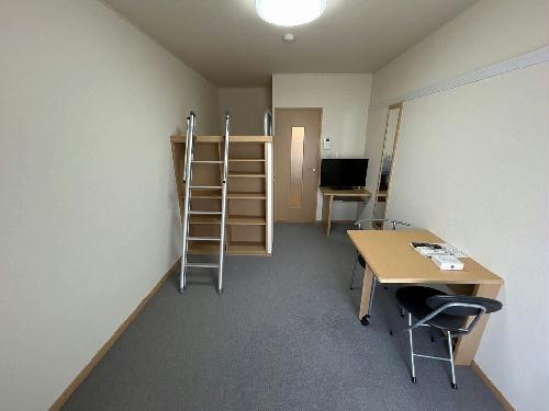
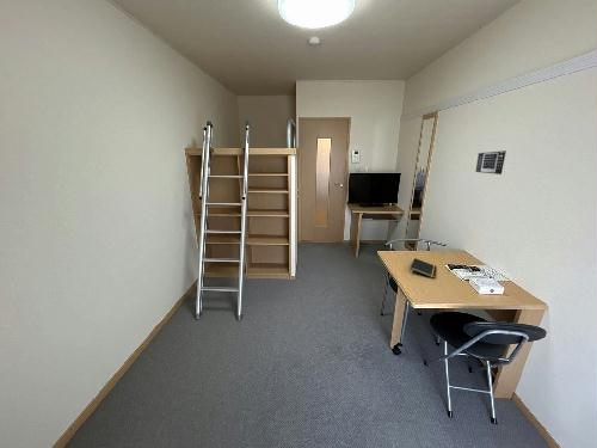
+ calendar [474,149,507,176]
+ notepad [410,257,438,280]
